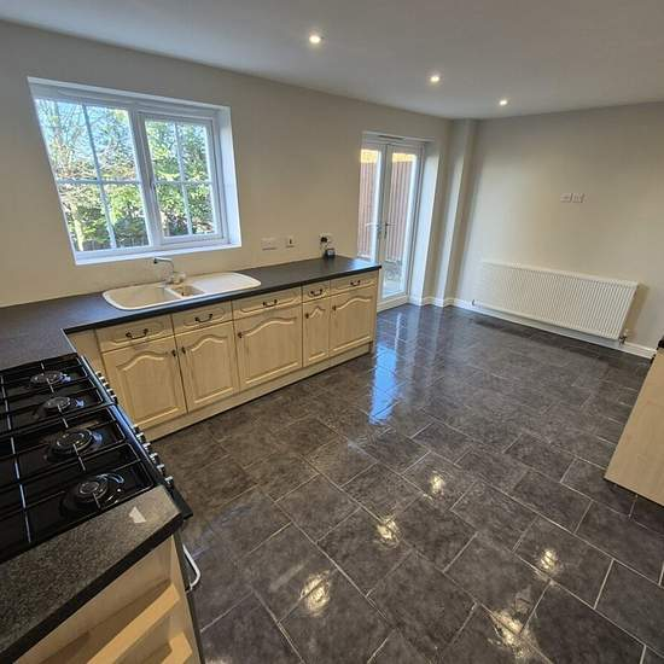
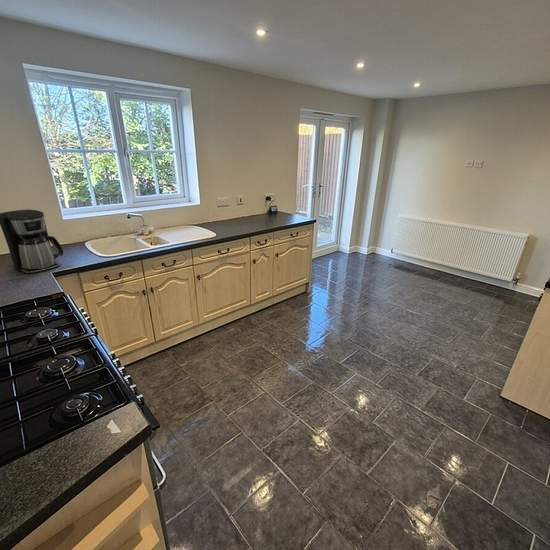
+ coffee maker [0,208,64,275]
